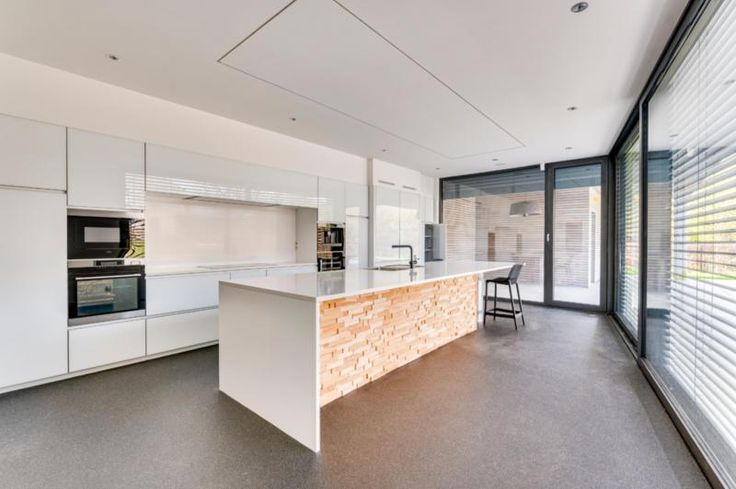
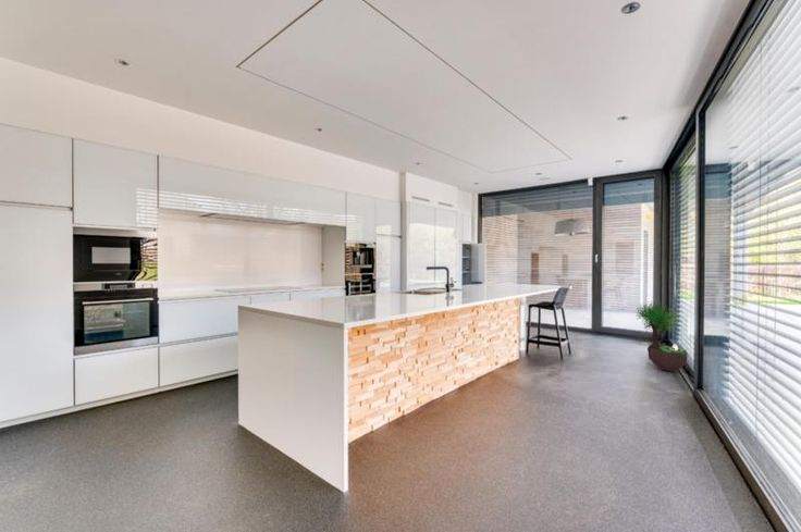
+ potted tree [634,300,688,372]
